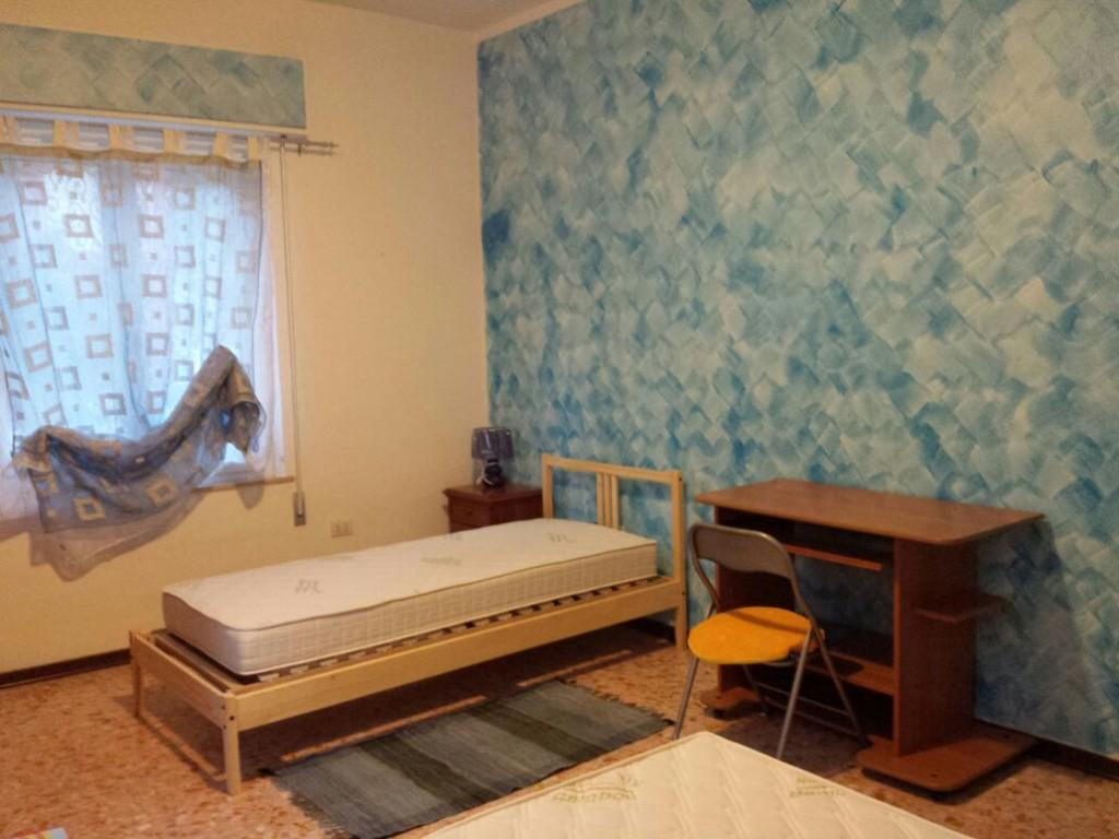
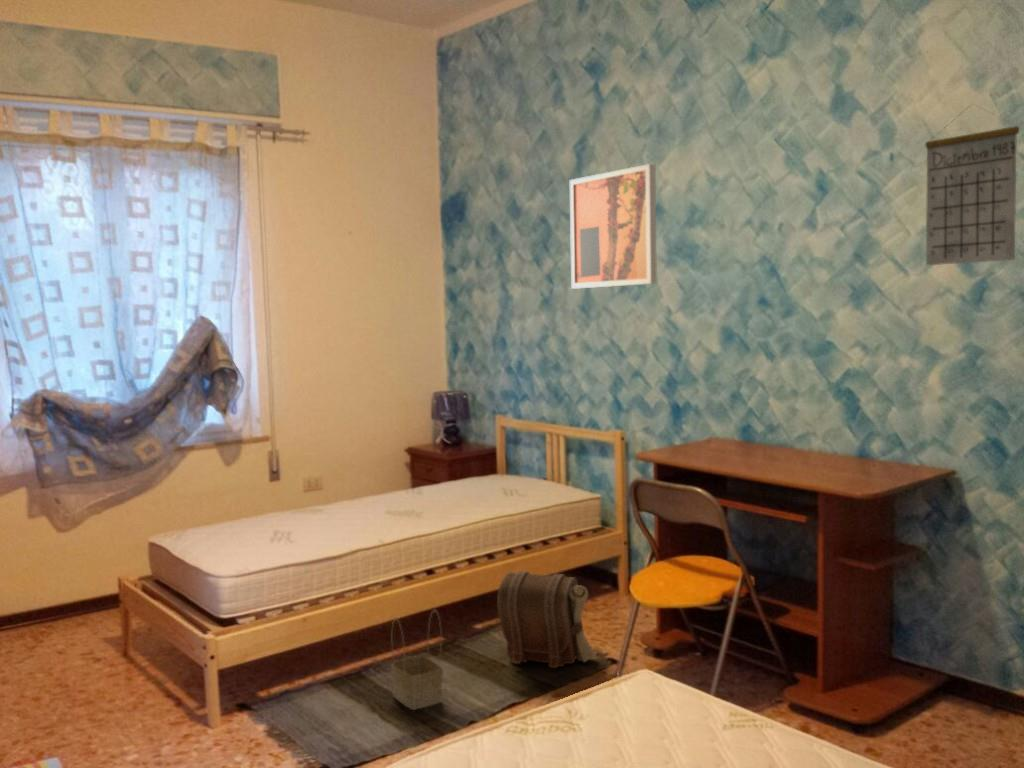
+ pouch [496,570,596,669]
+ calendar [924,103,1020,266]
+ wall art [569,163,658,290]
+ basket [390,609,444,711]
